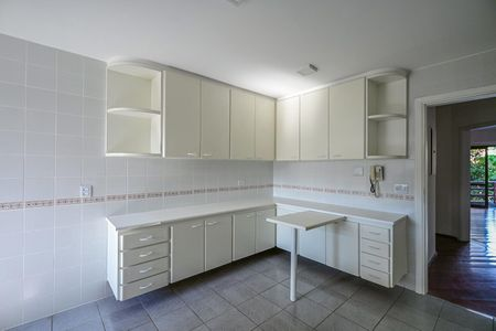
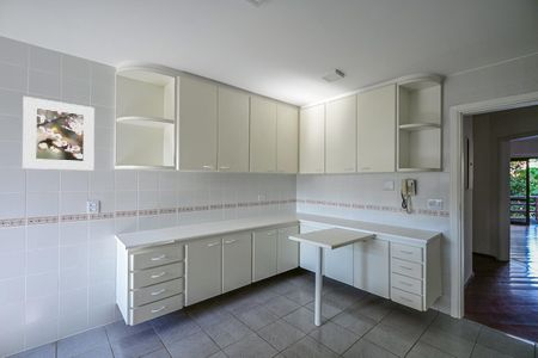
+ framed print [22,95,96,171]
